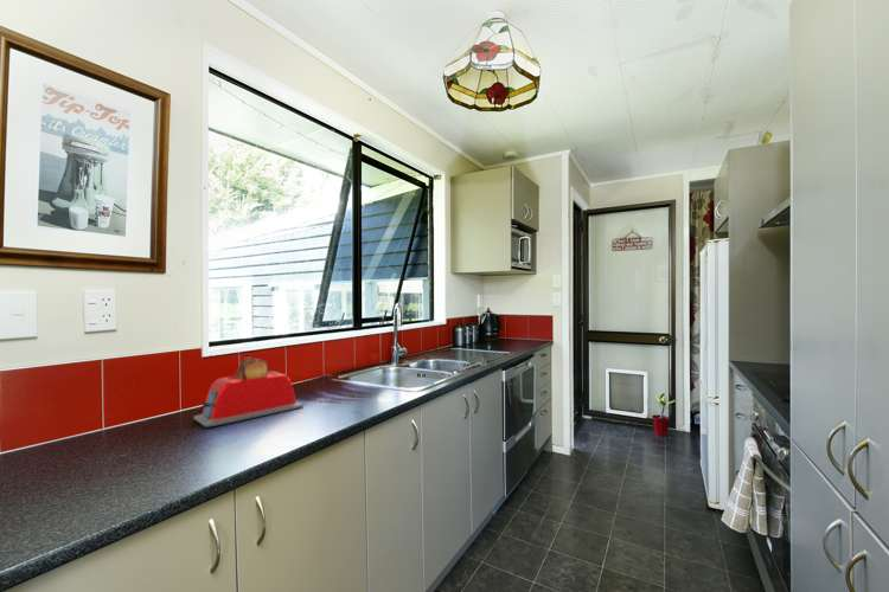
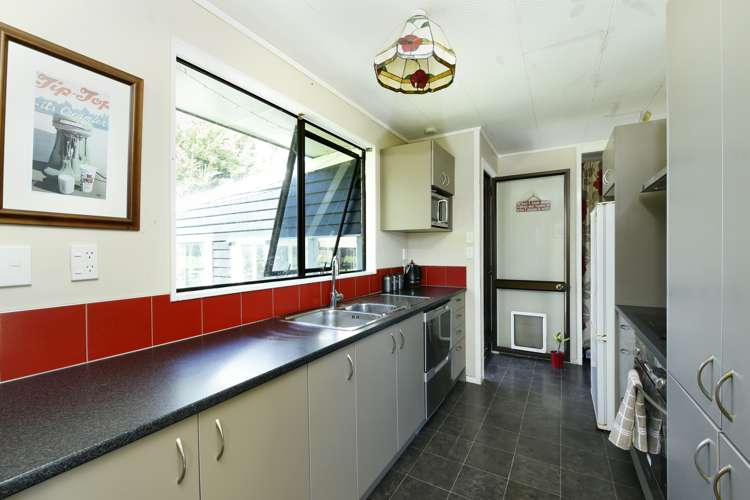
- toaster [192,356,305,429]
